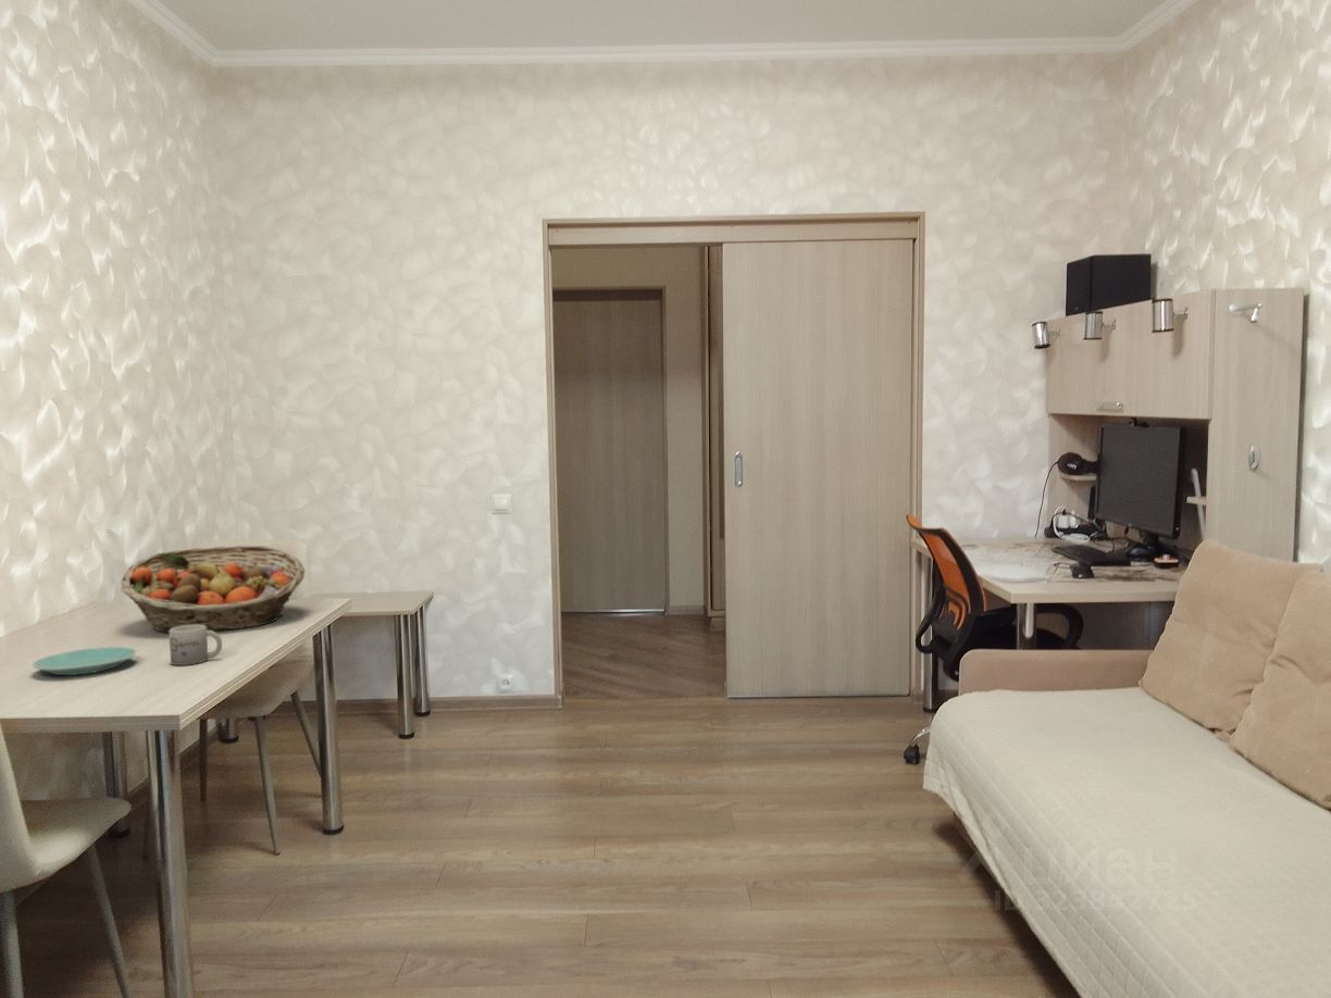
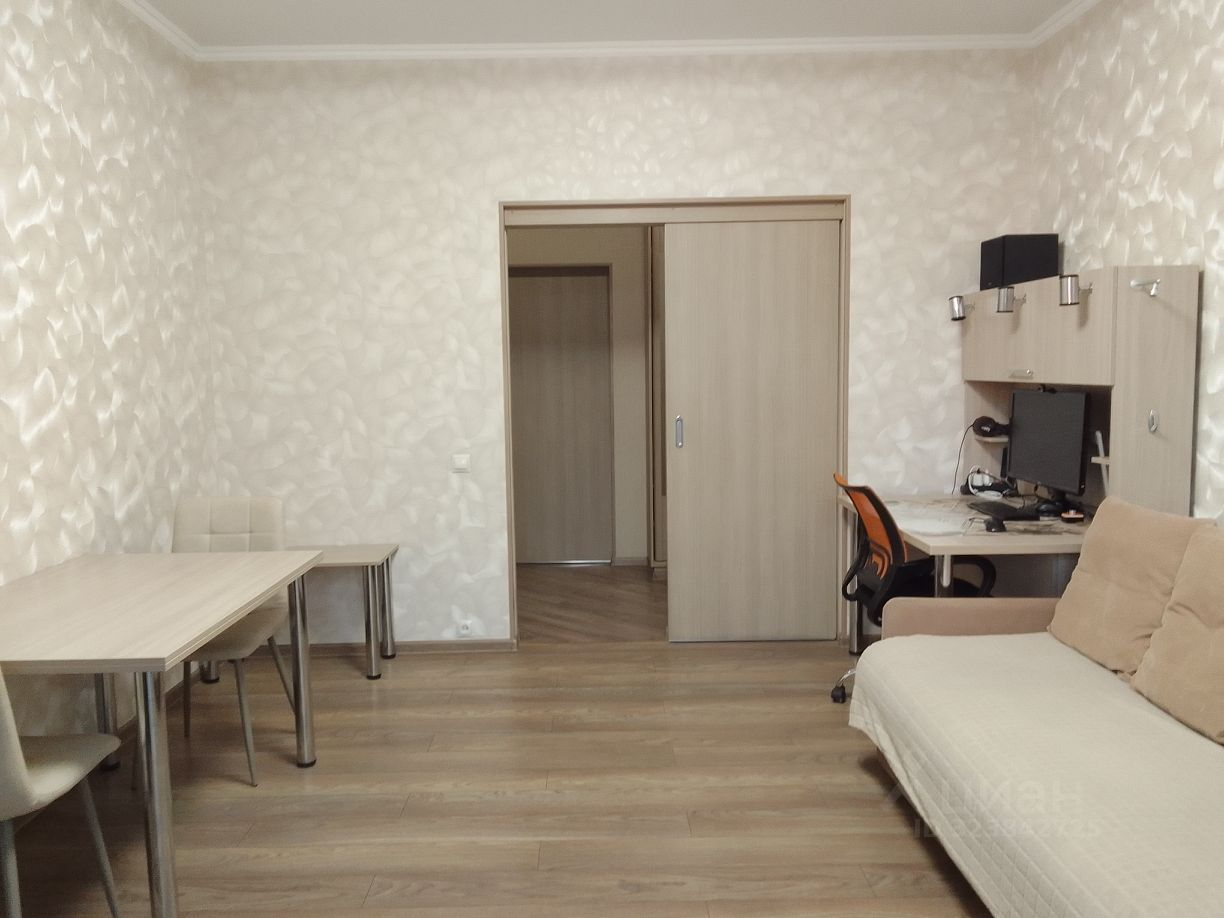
- plate [32,646,138,676]
- mug [169,625,223,666]
- fruit basket [120,545,306,634]
